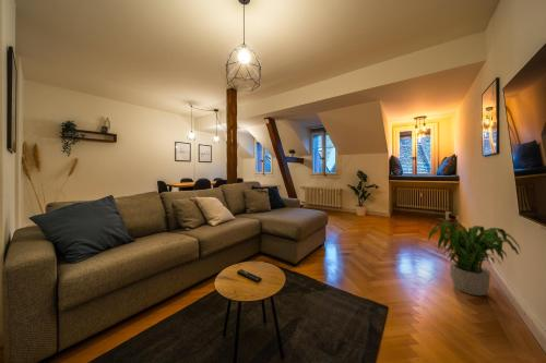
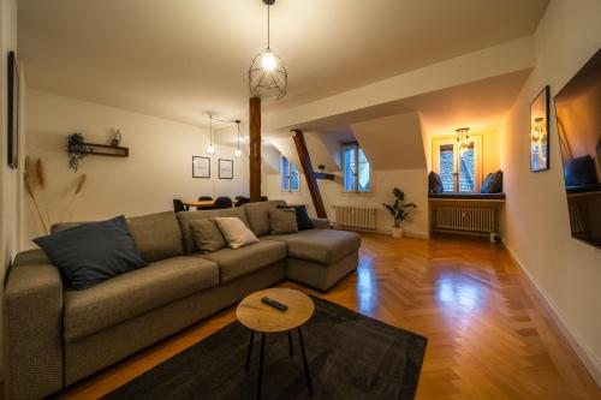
- potted plant [427,217,523,297]
